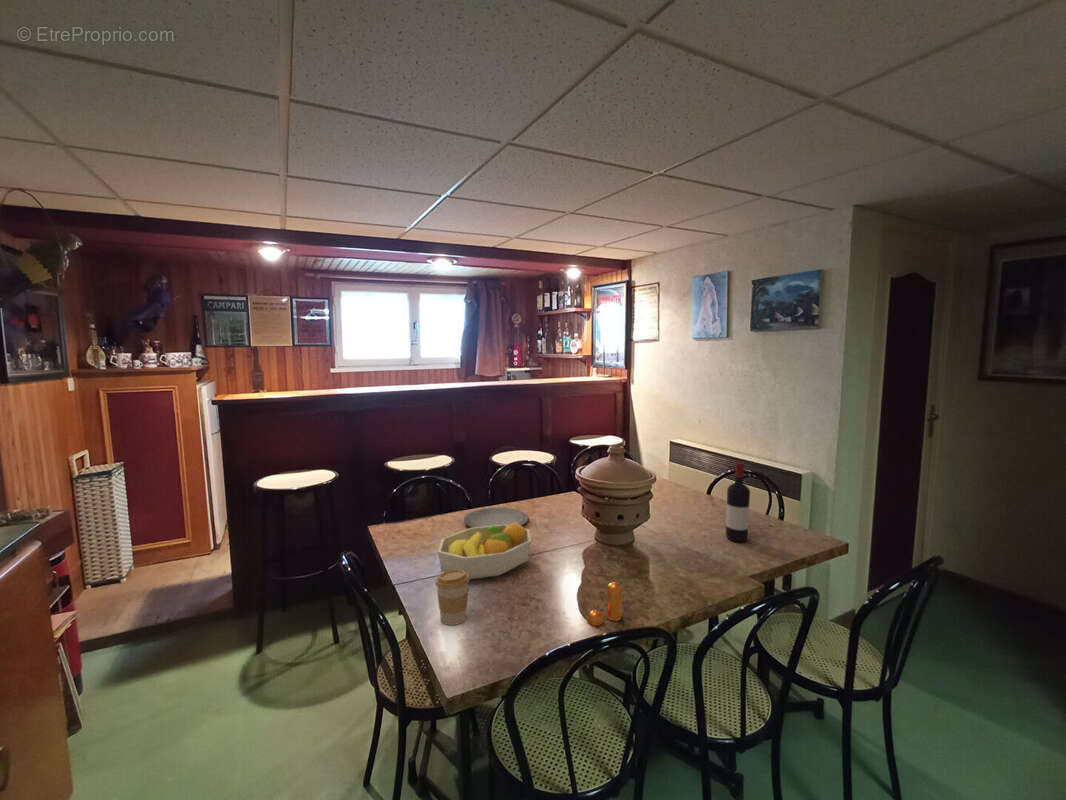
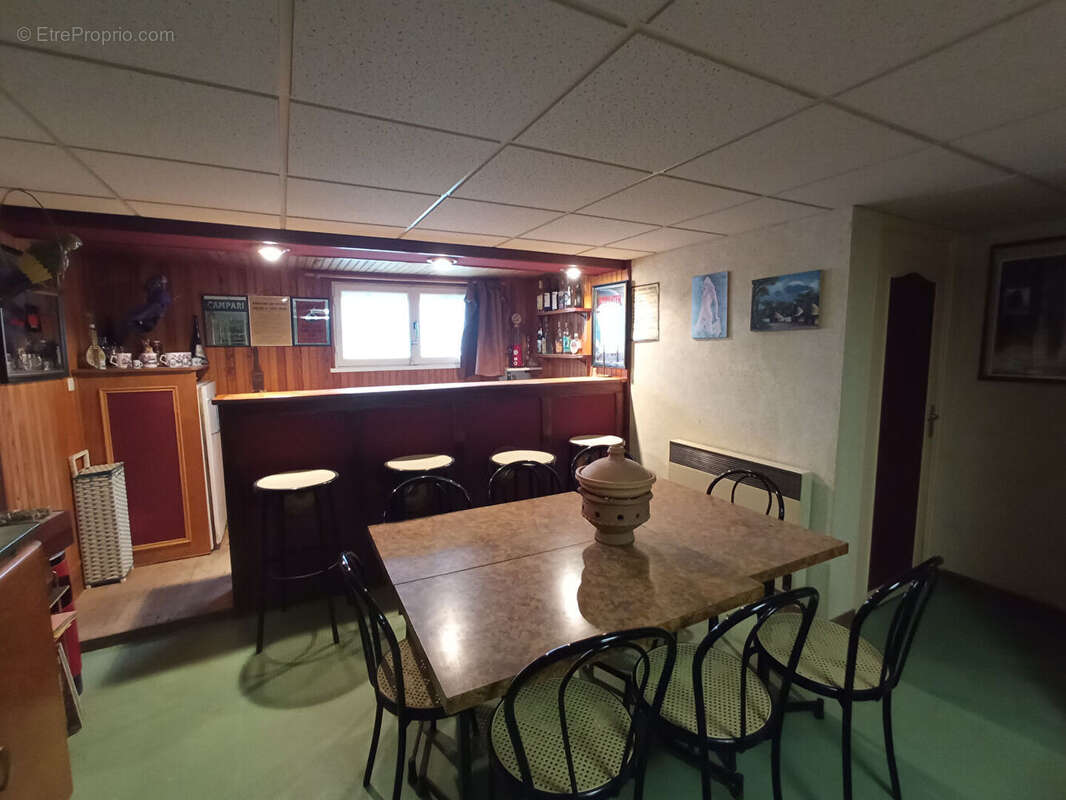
- wine bottle [725,461,751,543]
- pepper shaker [586,581,623,627]
- plate [463,506,530,528]
- fruit bowl [437,522,532,580]
- coffee cup [434,570,471,626]
